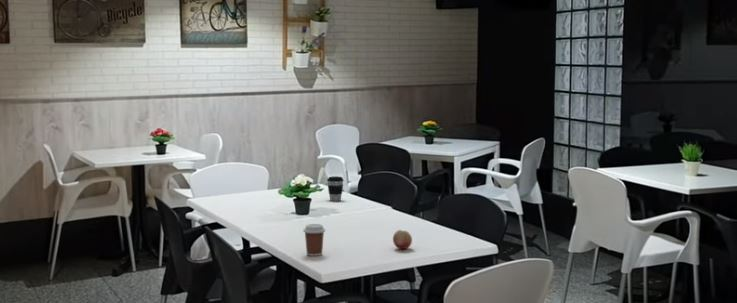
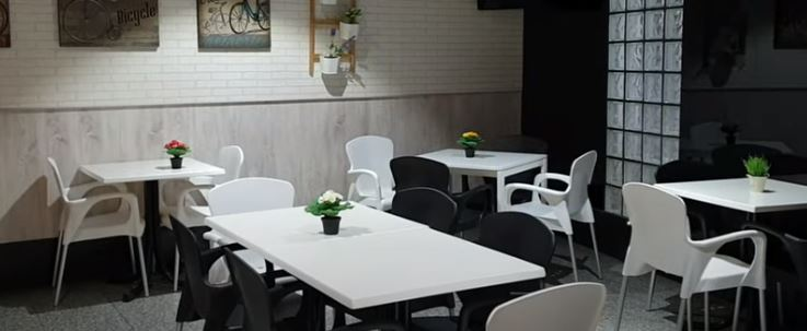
- fruit [392,229,413,250]
- coffee cup [326,175,345,202]
- coffee cup [302,223,326,257]
